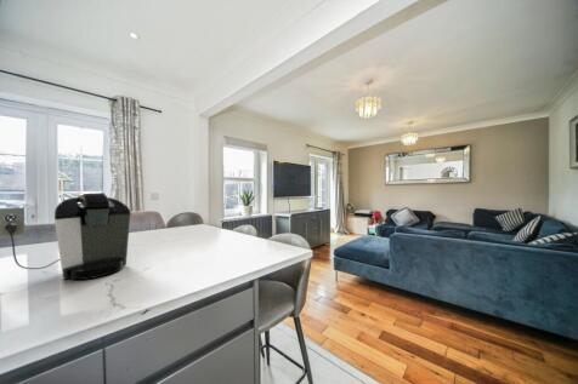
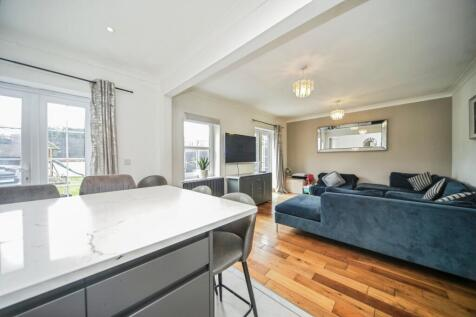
- coffee maker [0,190,131,281]
